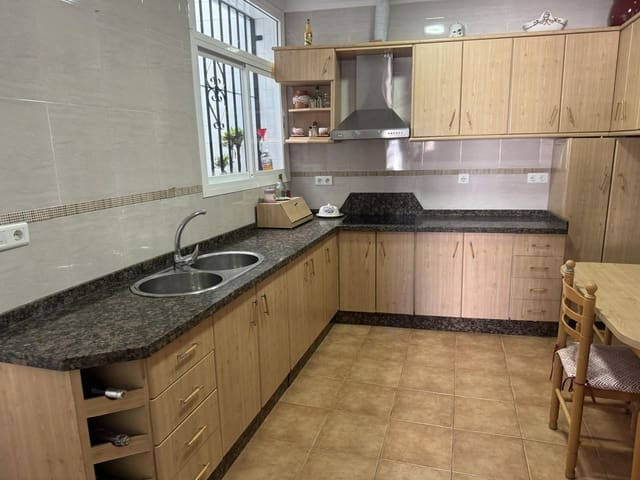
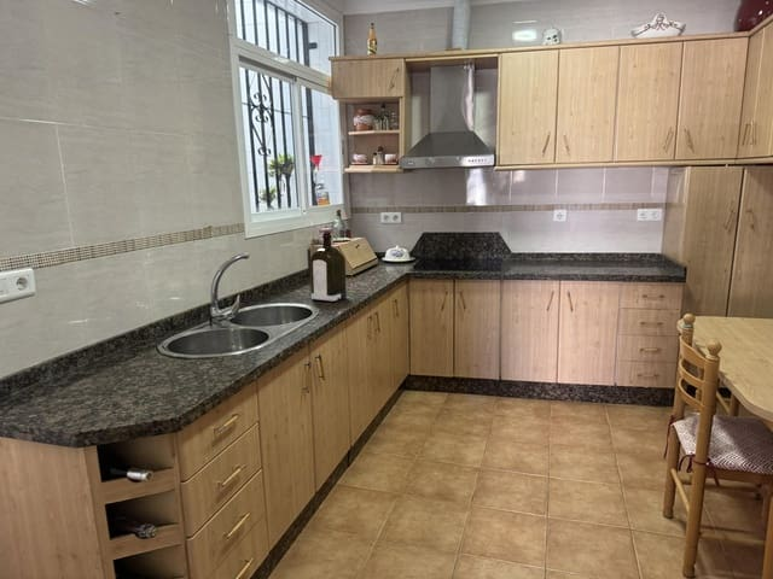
+ liquor [309,228,348,304]
